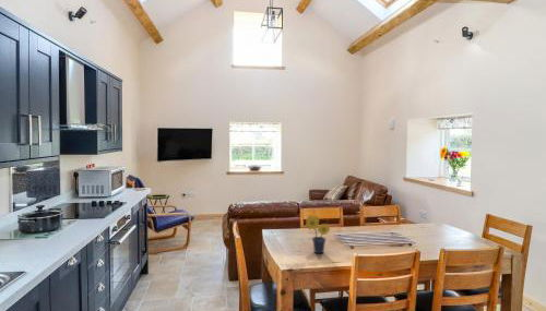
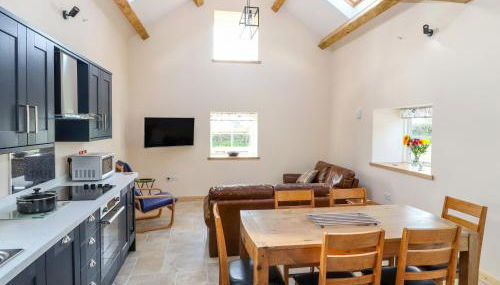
- potted flower [305,214,331,254]
